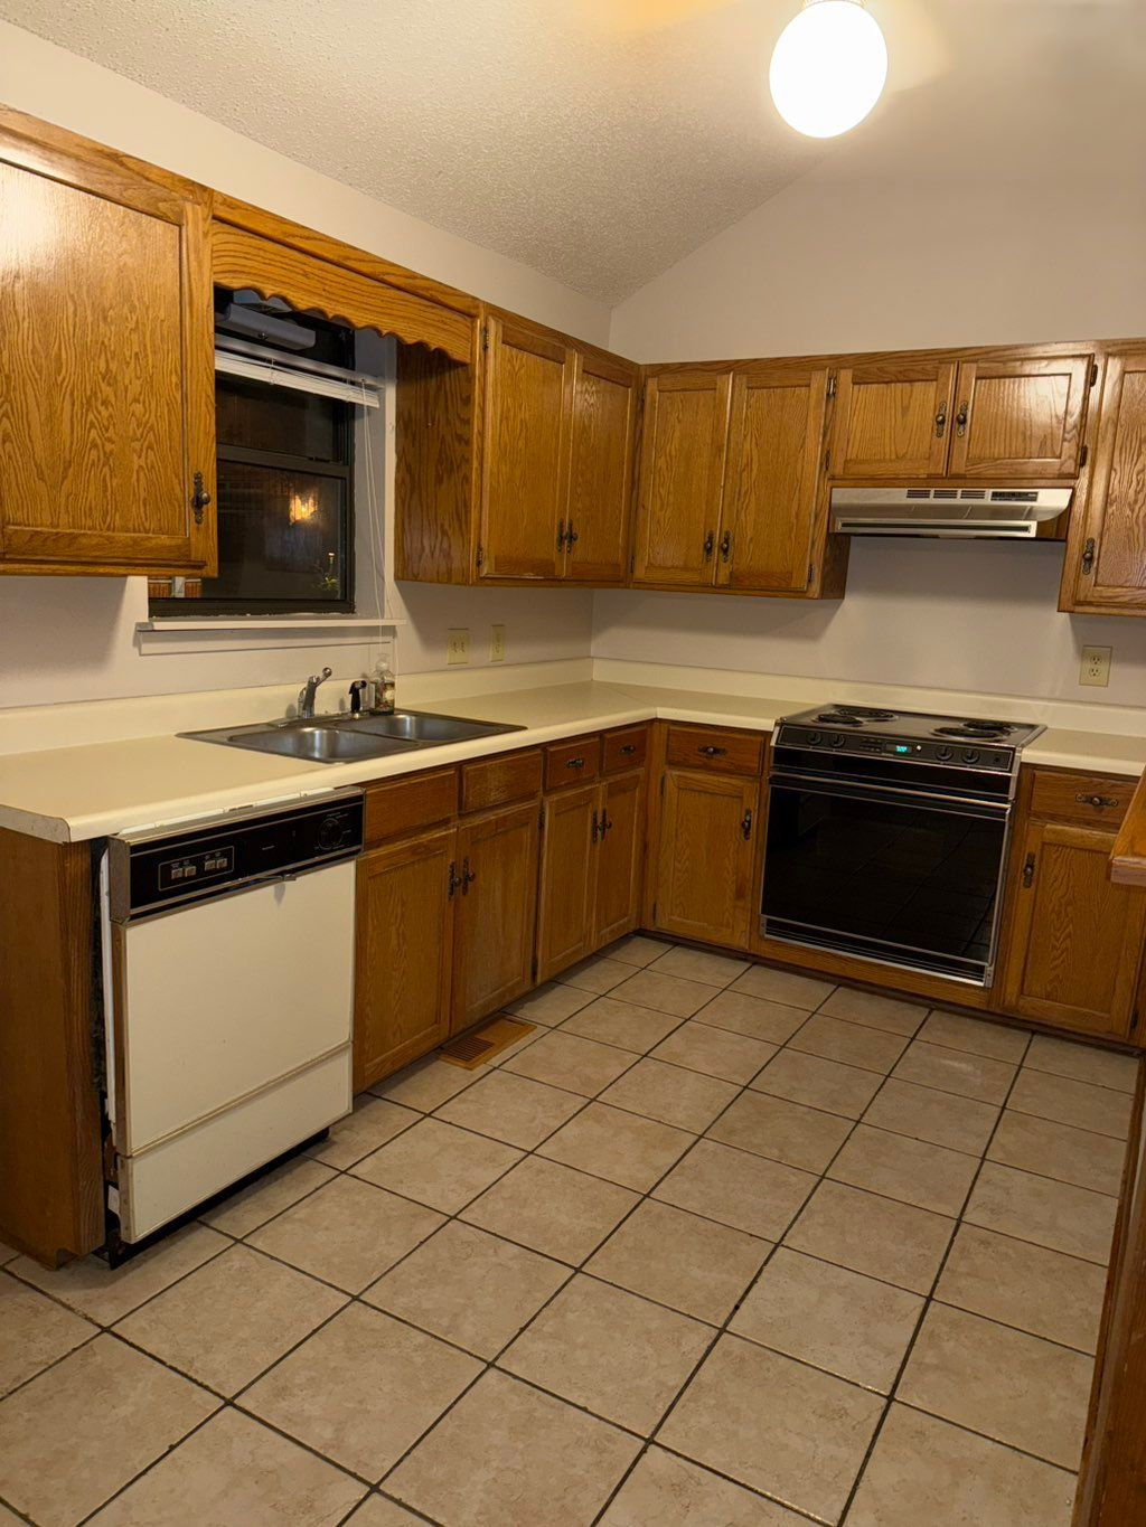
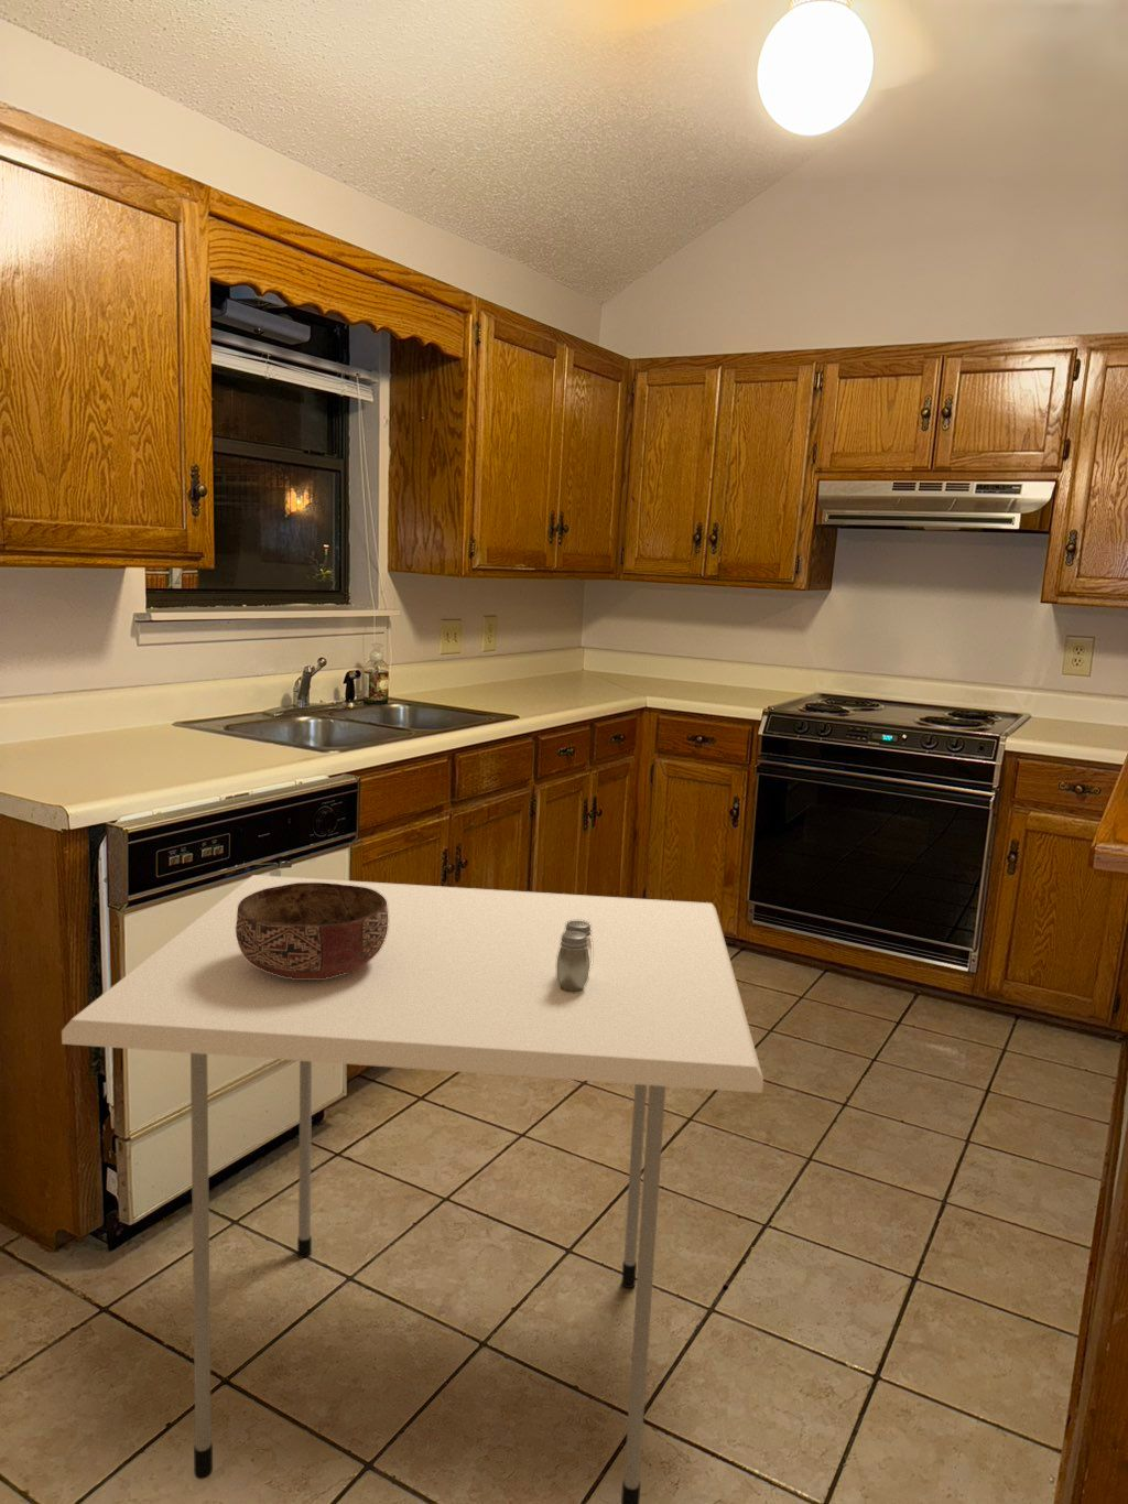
+ dining table [60,873,764,1504]
+ salt and pepper shaker [556,920,592,993]
+ bowl [236,883,389,979]
